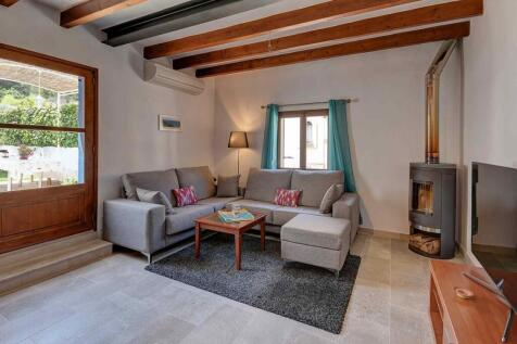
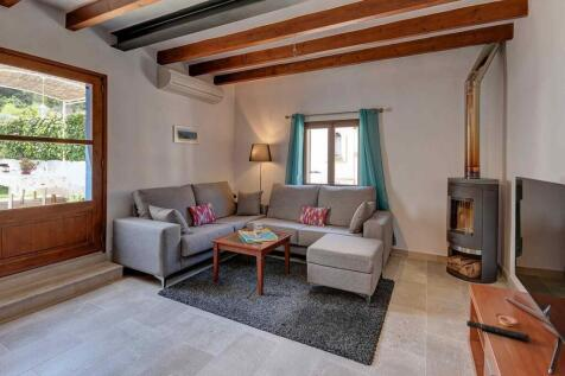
+ remote control [465,319,531,342]
